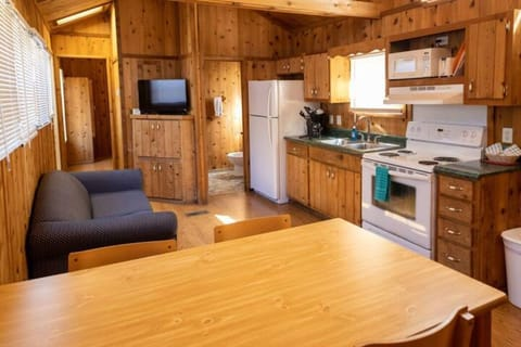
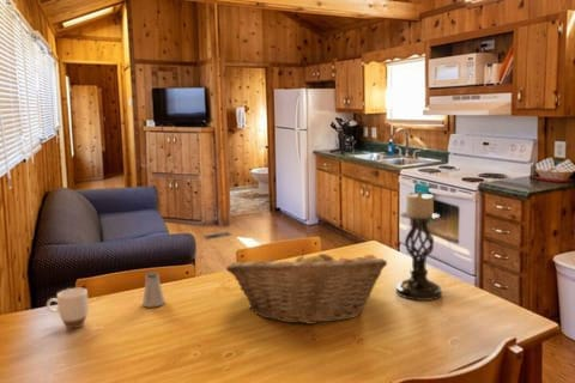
+ saltshaker [141,272,167,309]
+ mug [46,287,90,330]
+ candle holder [395,189,443,302]
+ fruit basket [225,248,388,326]
